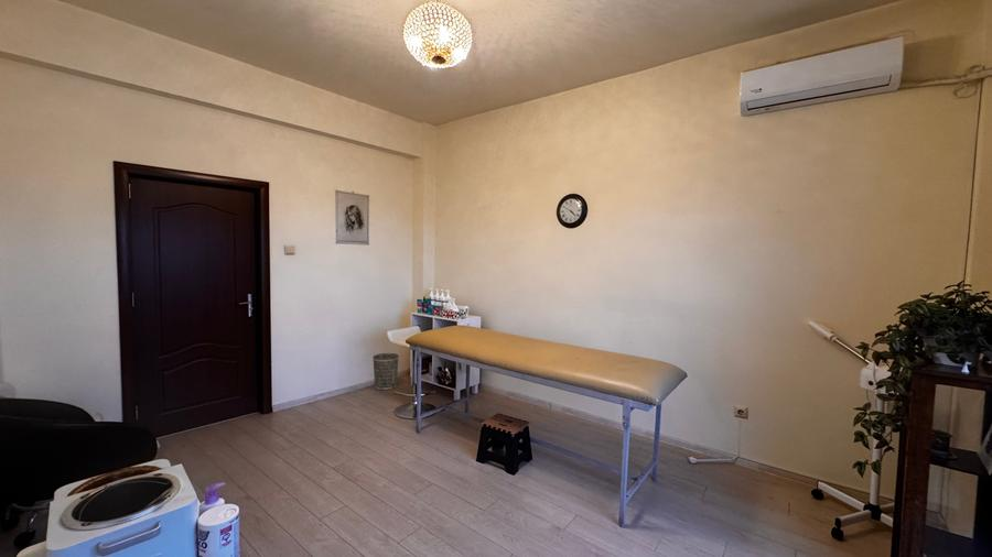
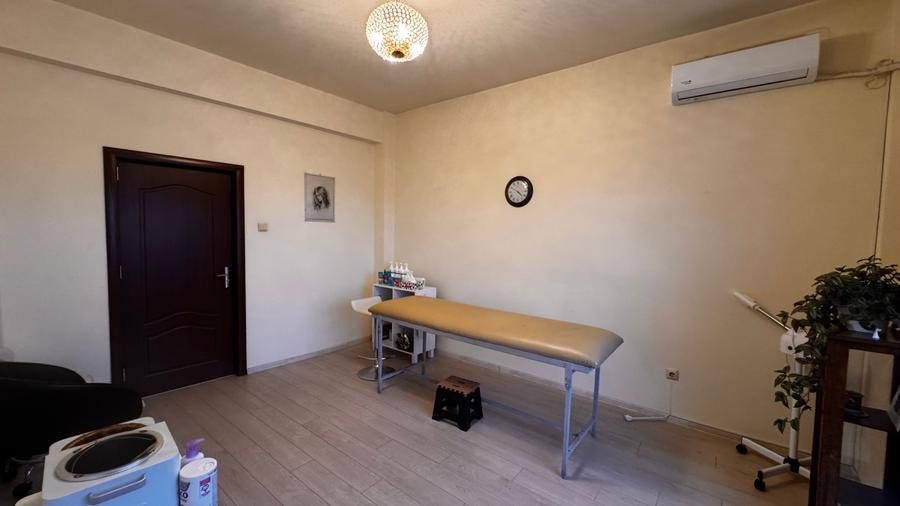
- wastebasket [373,352,400,391]
